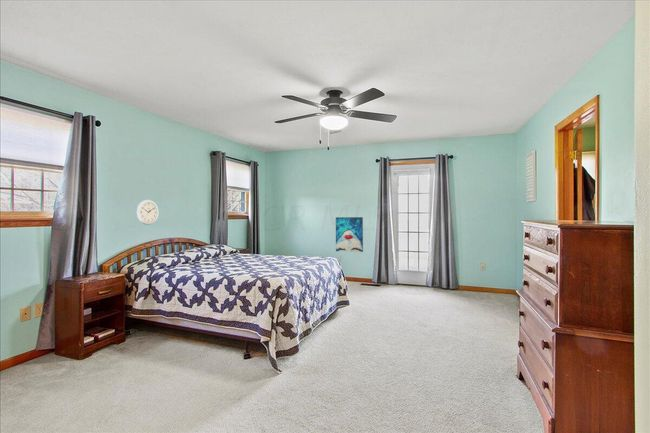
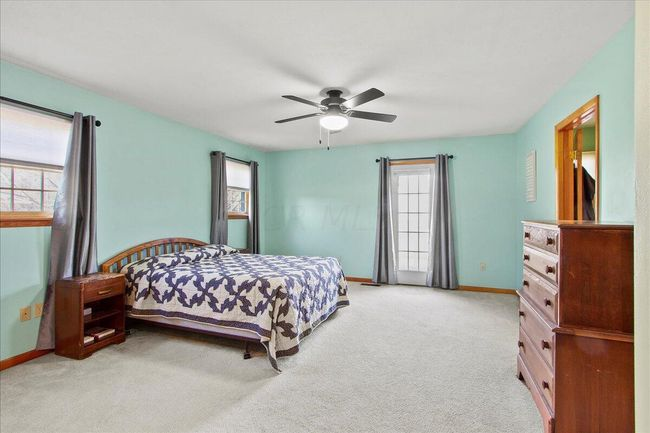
- wall art [335,216,364,253]
- wall clock [136,199,159,226]
